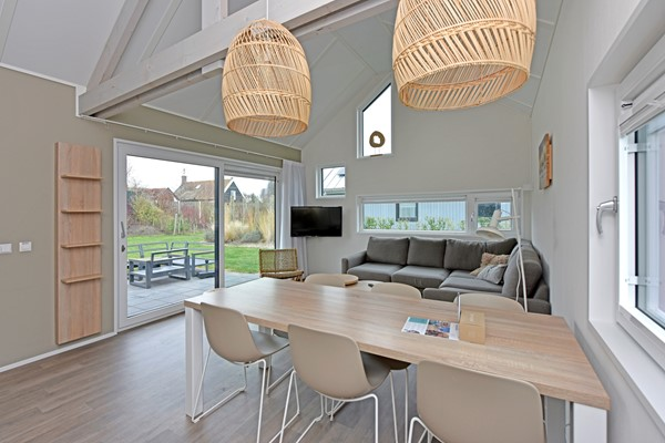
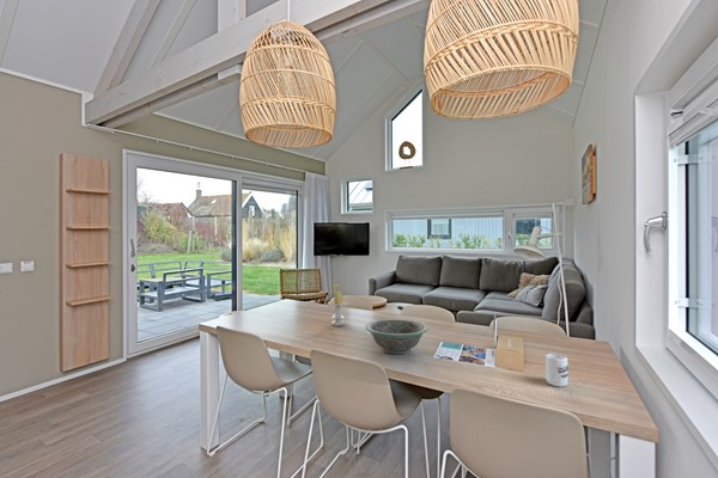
+ cup [544,353,570,388]
+ candle [327,282,349,327]
+ decorative bowl [364,318,430,355]
